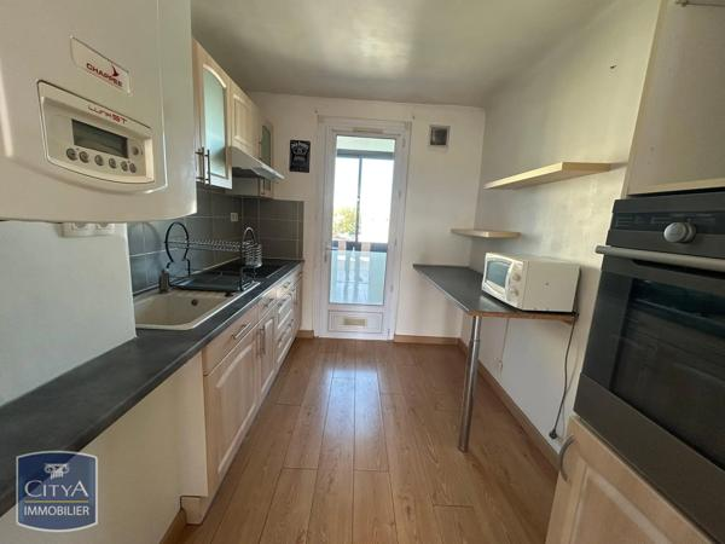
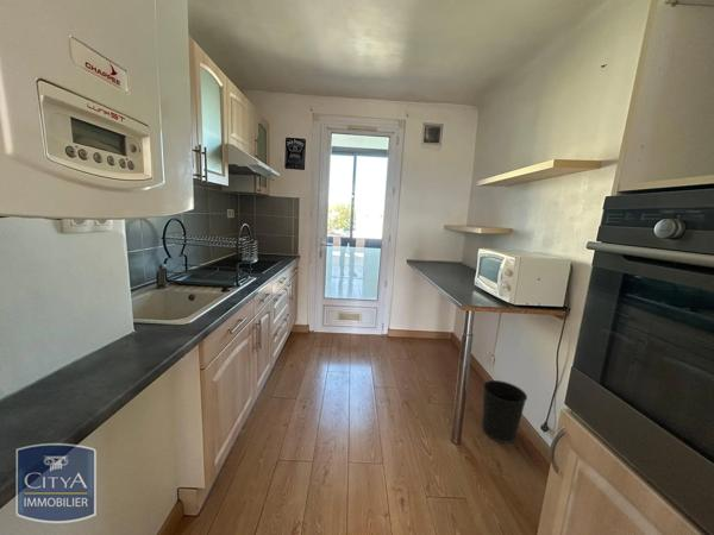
+ wastebasket [481,379,528,445]
